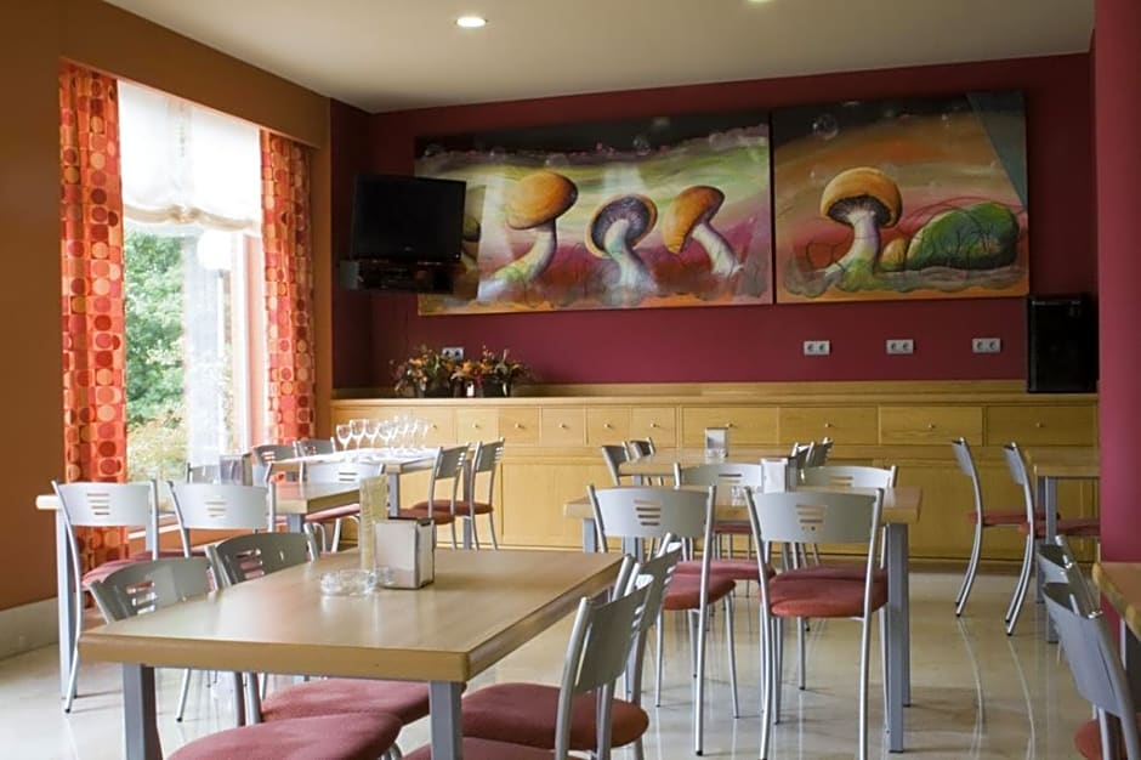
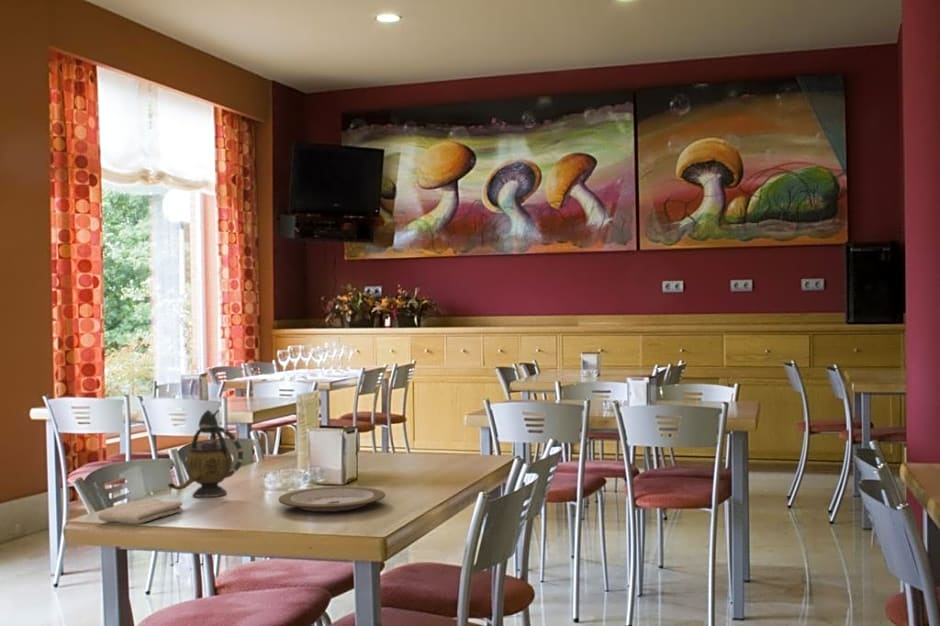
+ plate [277,485,386,513]
+ washcloth [97,498,184,525]
+ teapot [167,409,244,498]
